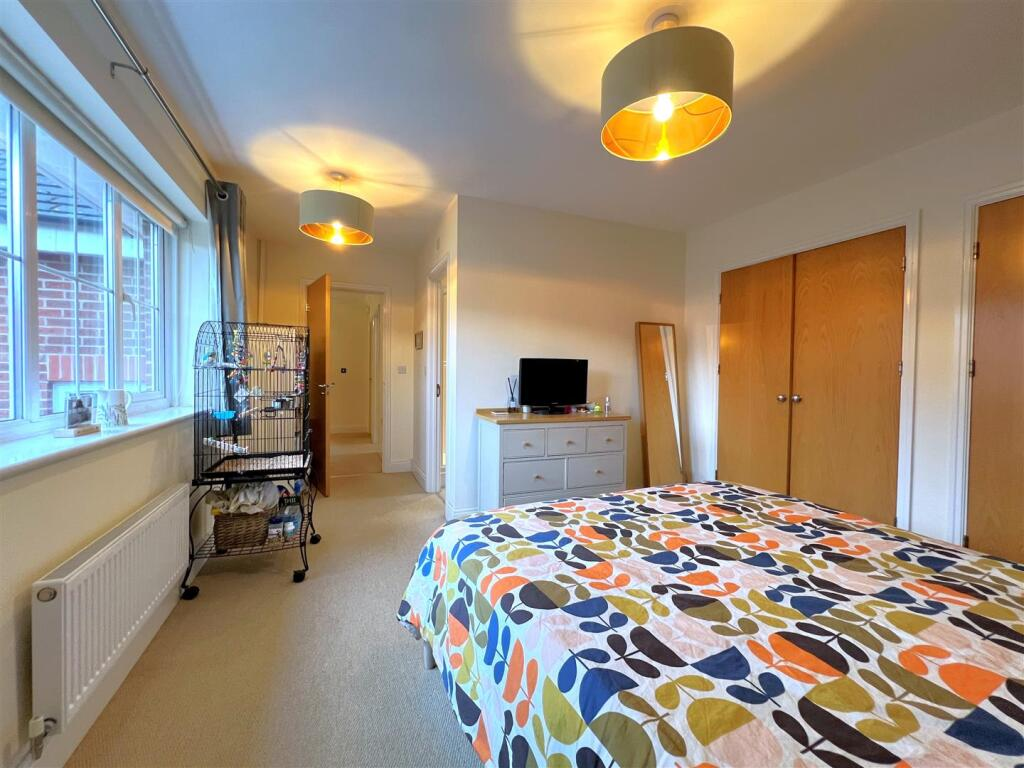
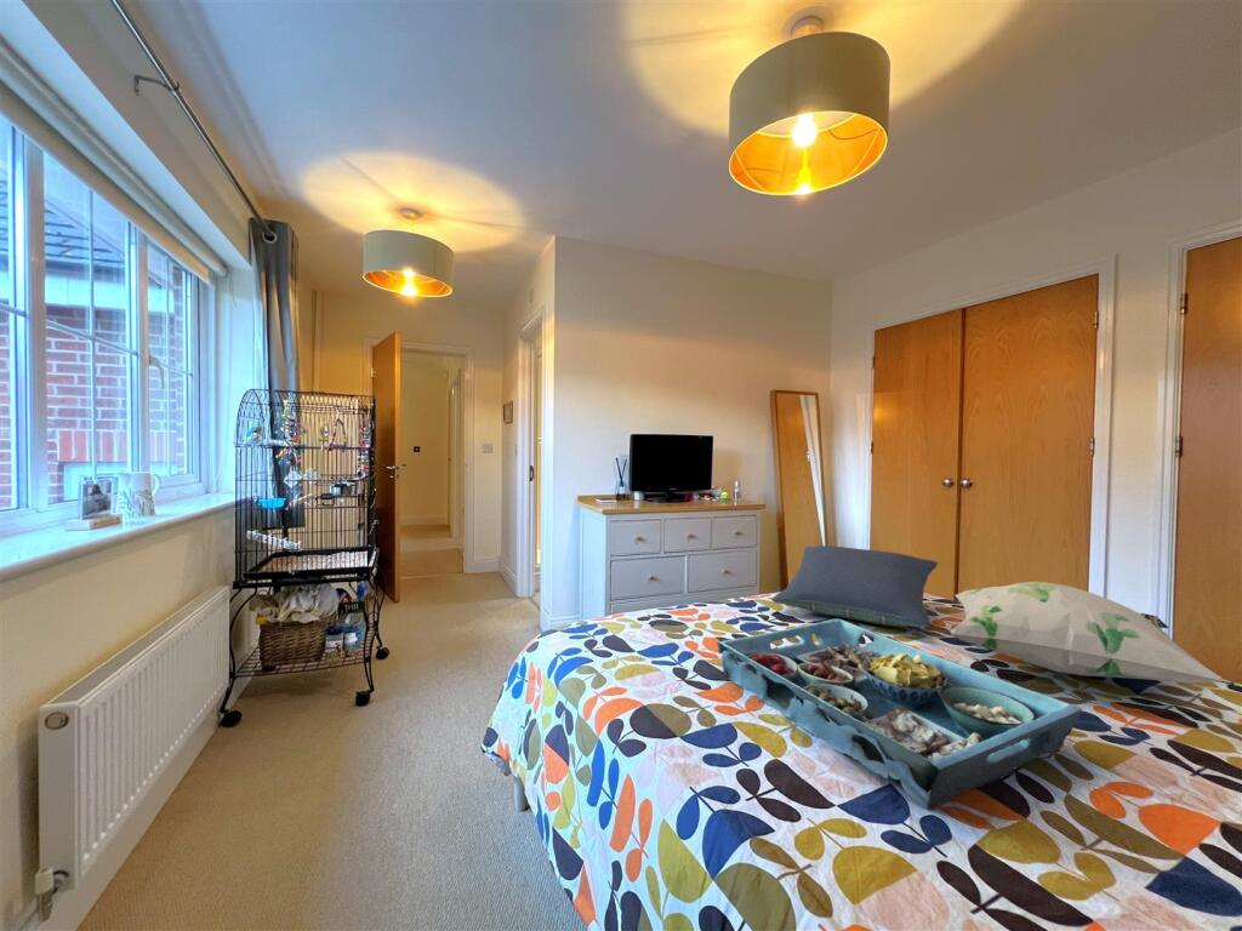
+ serving tray [716,618,1083,811]
+ decorative pillow [948,581,1231,684]
+ pillow [770,544,939,629]
